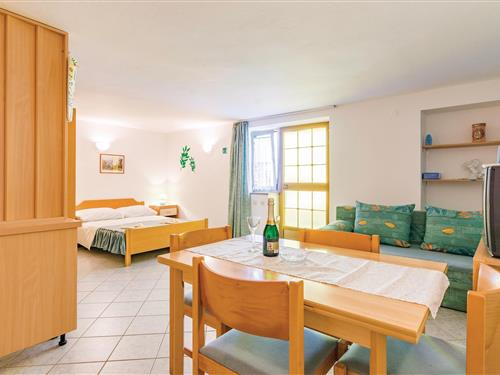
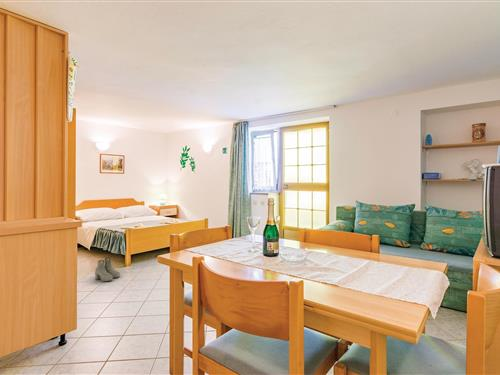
+ boots [94,257,121,282]
